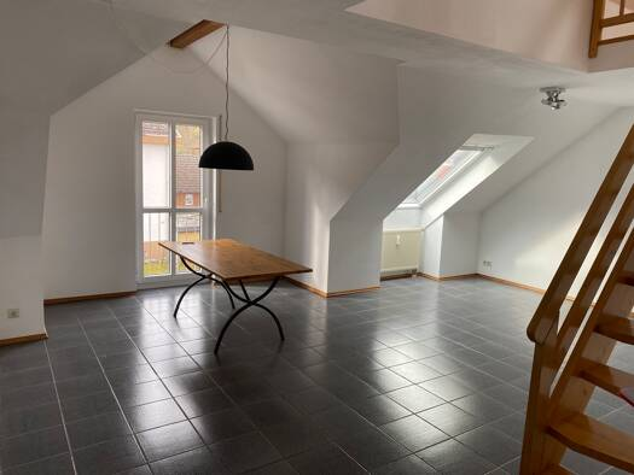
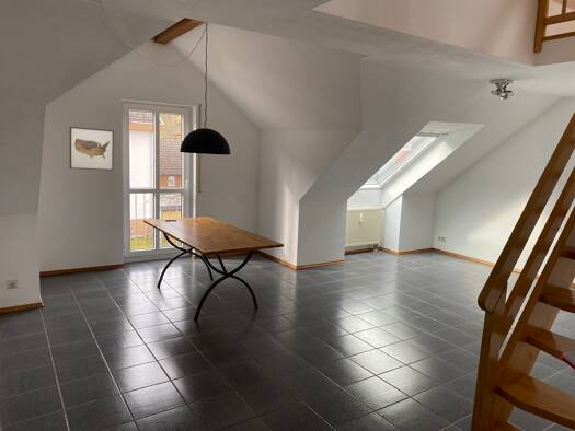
+ wall art [69,126,115,172]
